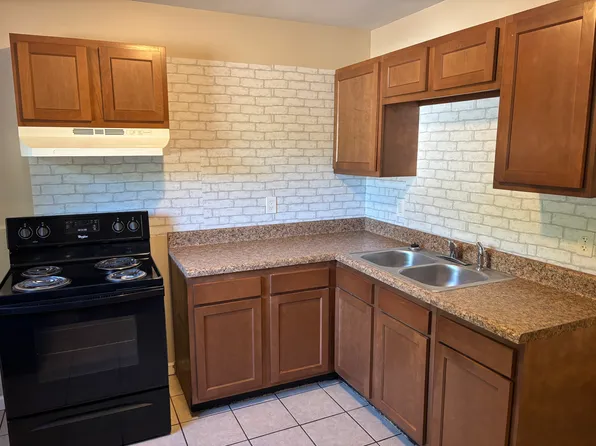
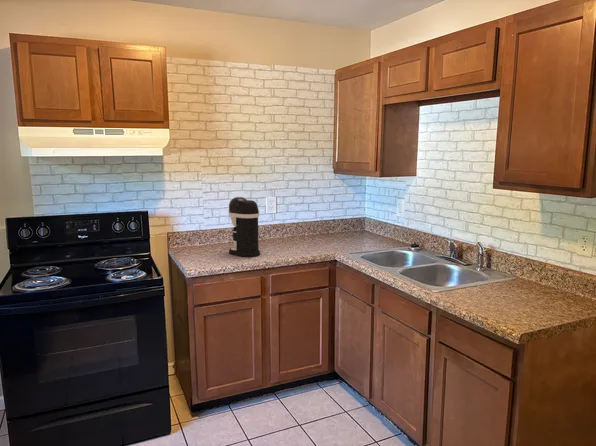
+ coffee maker [228,196,261,258]
